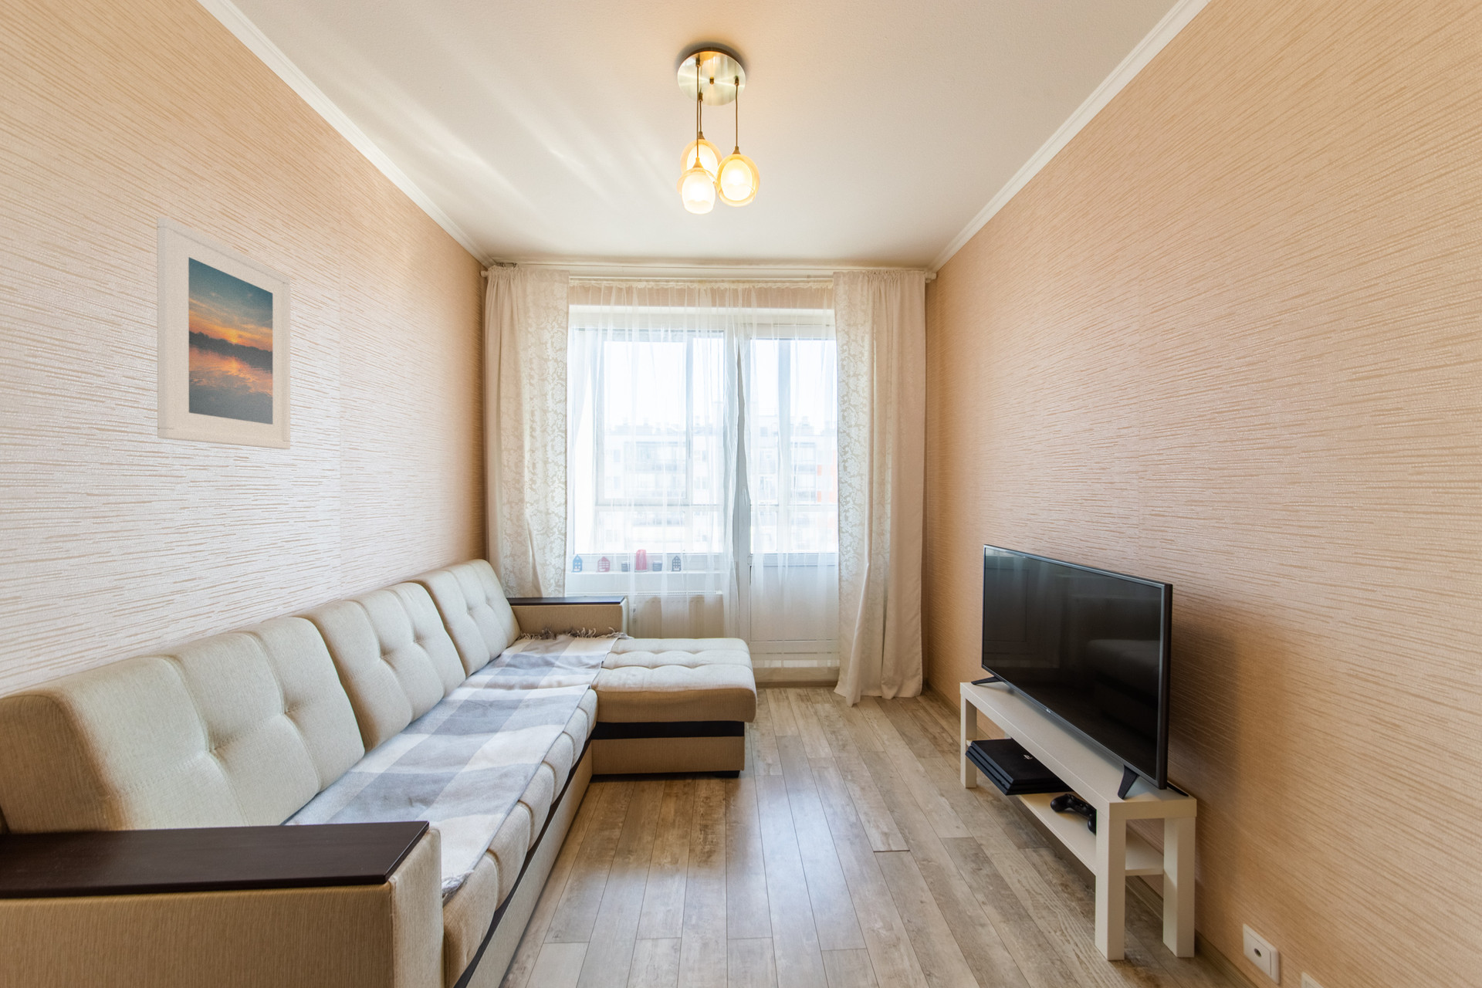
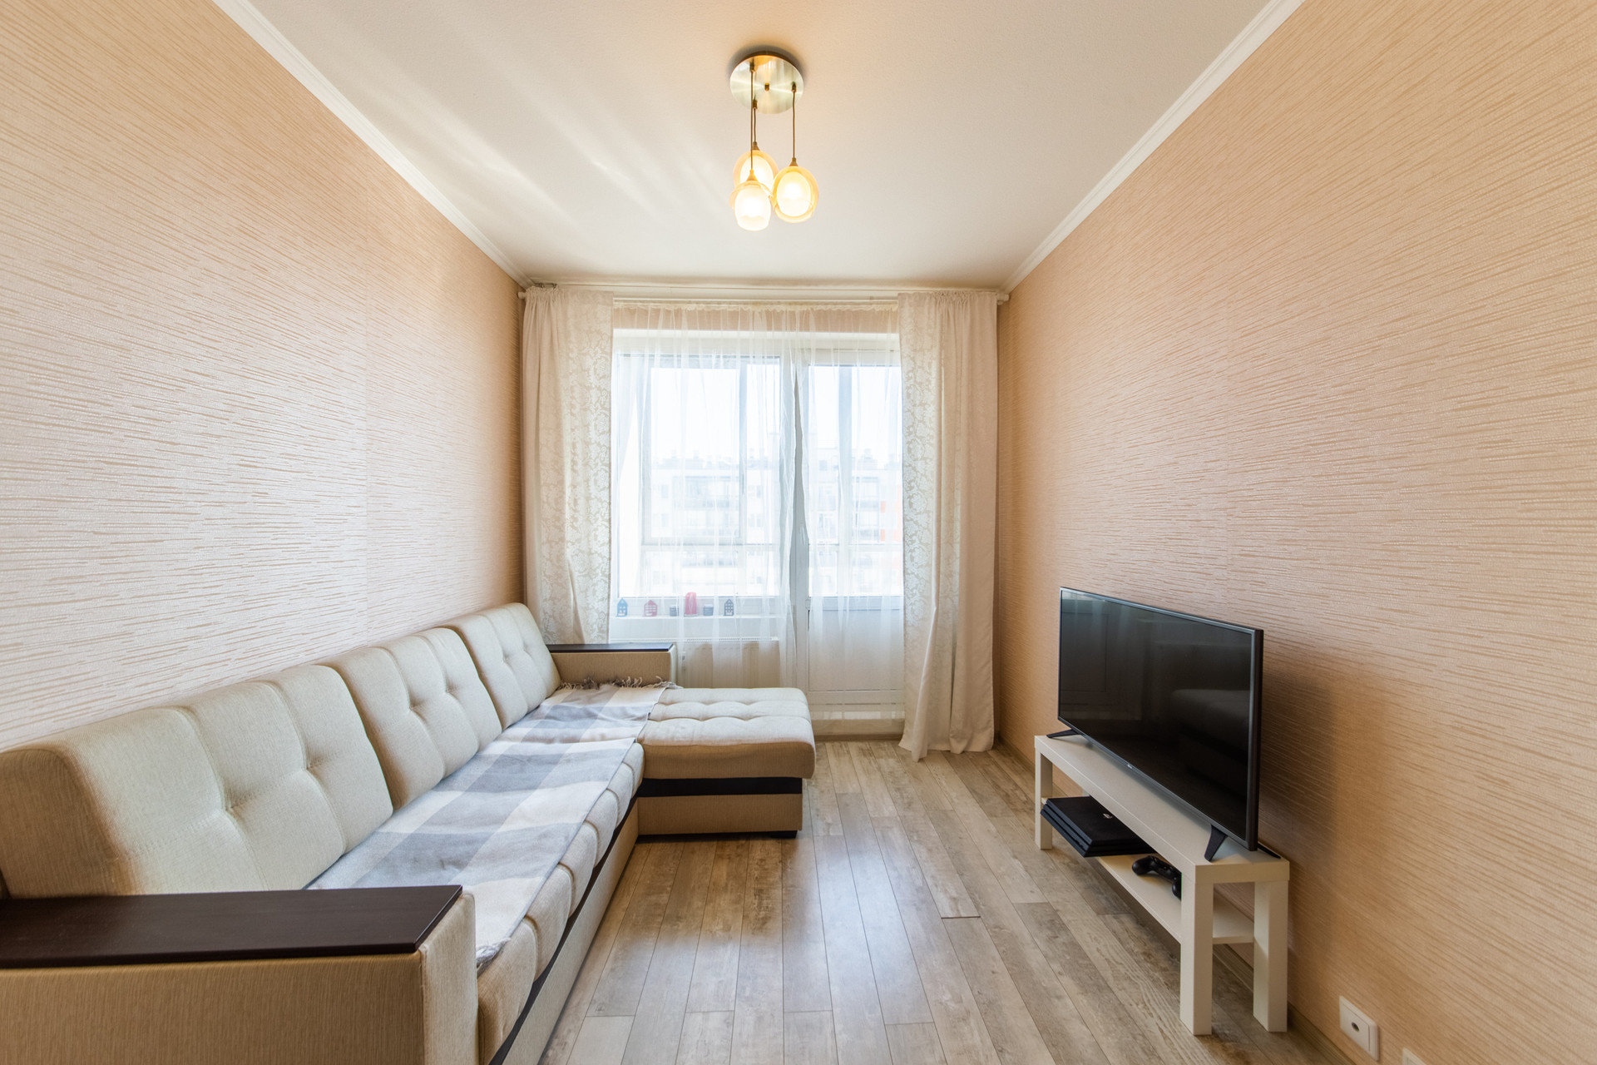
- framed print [157,217,291,450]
